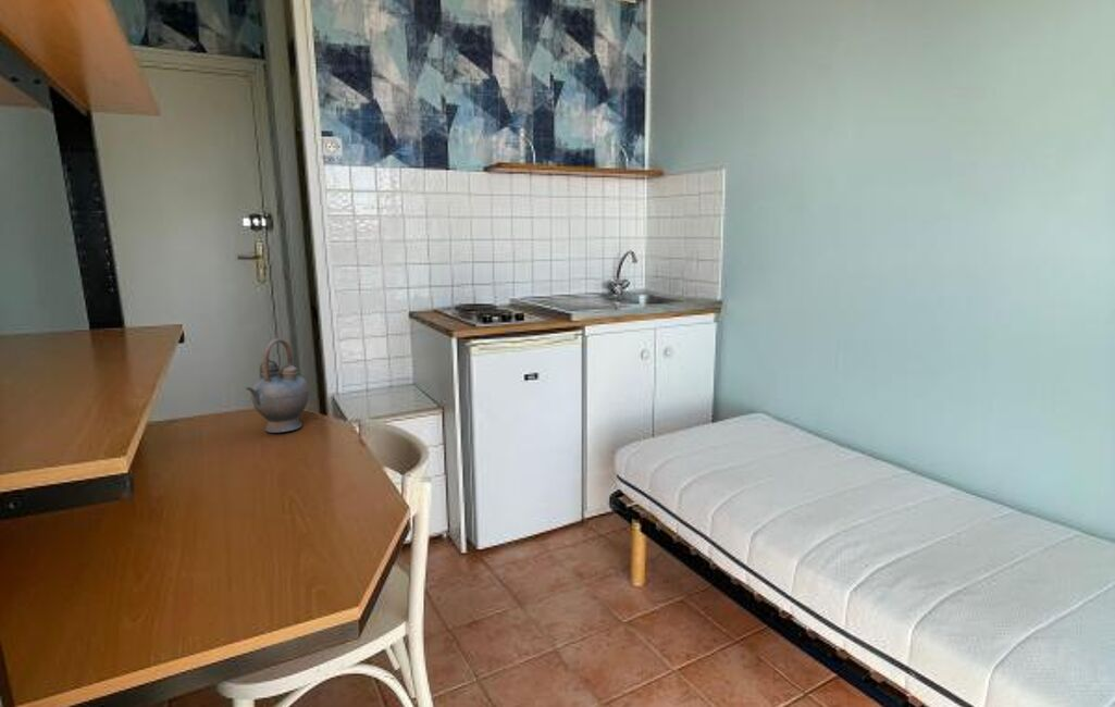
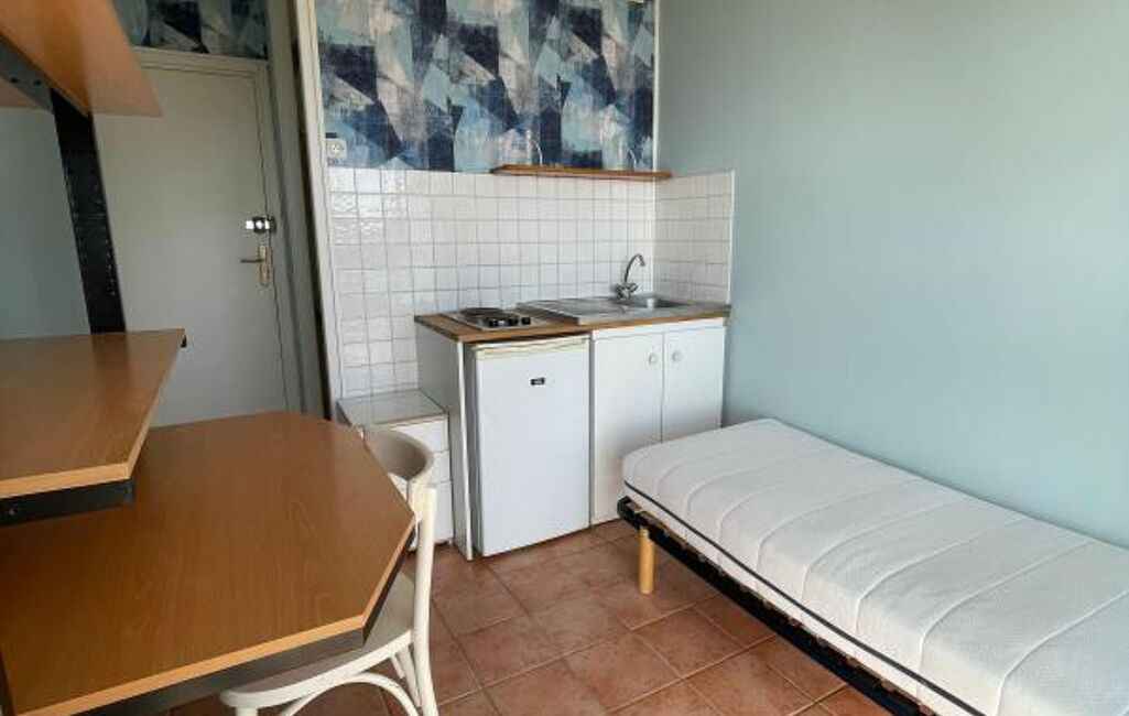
- teapot [245,337,310,434]
